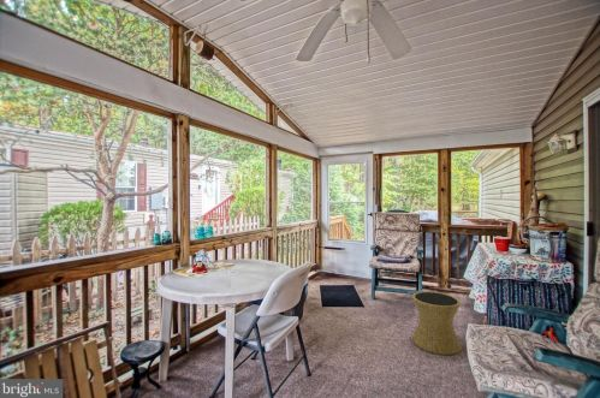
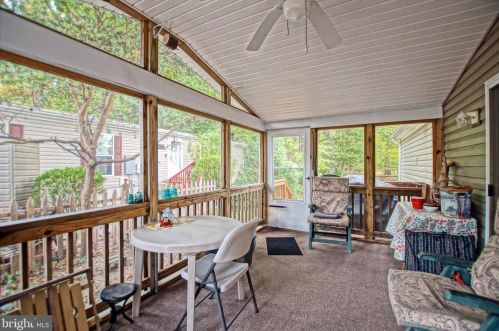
- side table [411,290,463,356]
